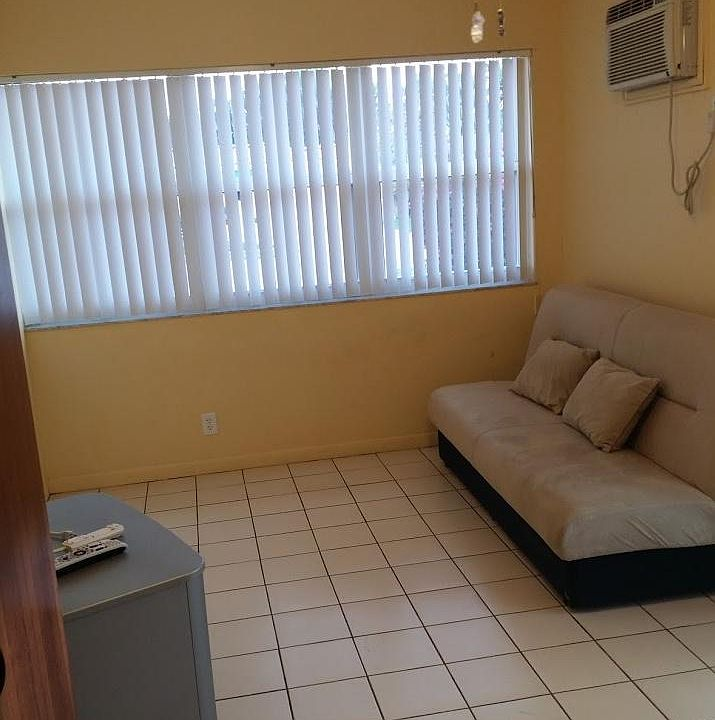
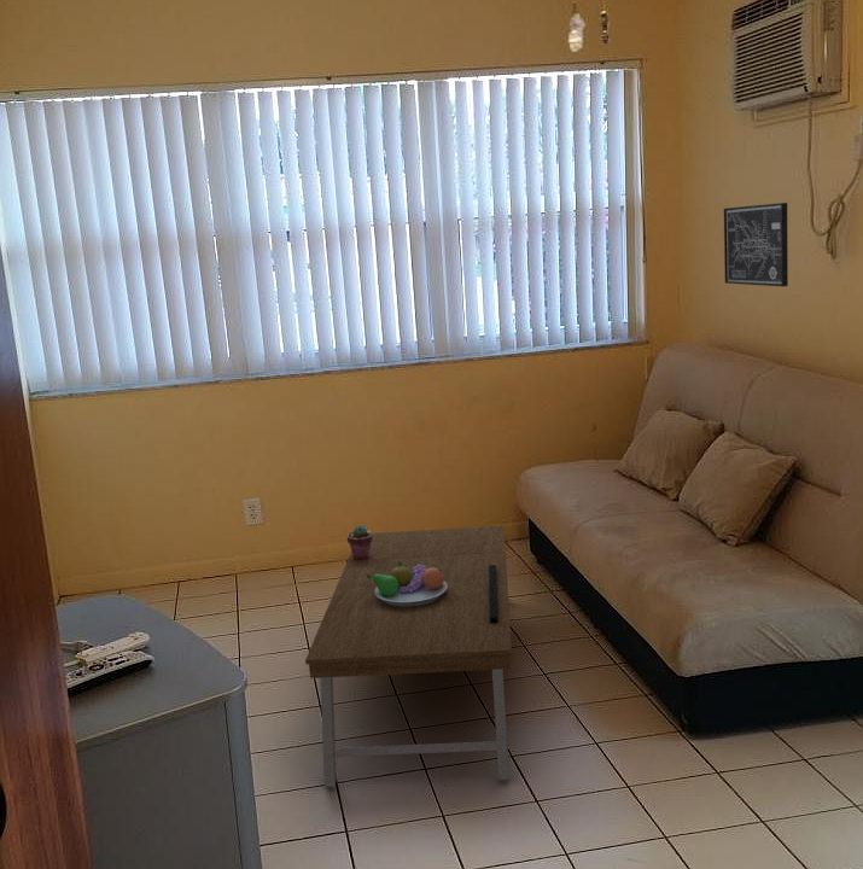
+ wall art [723,202,789,287]
+ potted succulent [346,524,373,560]
+ coffee table [304,525,513,788]
+ fruit bowl [367,561,448,607]
